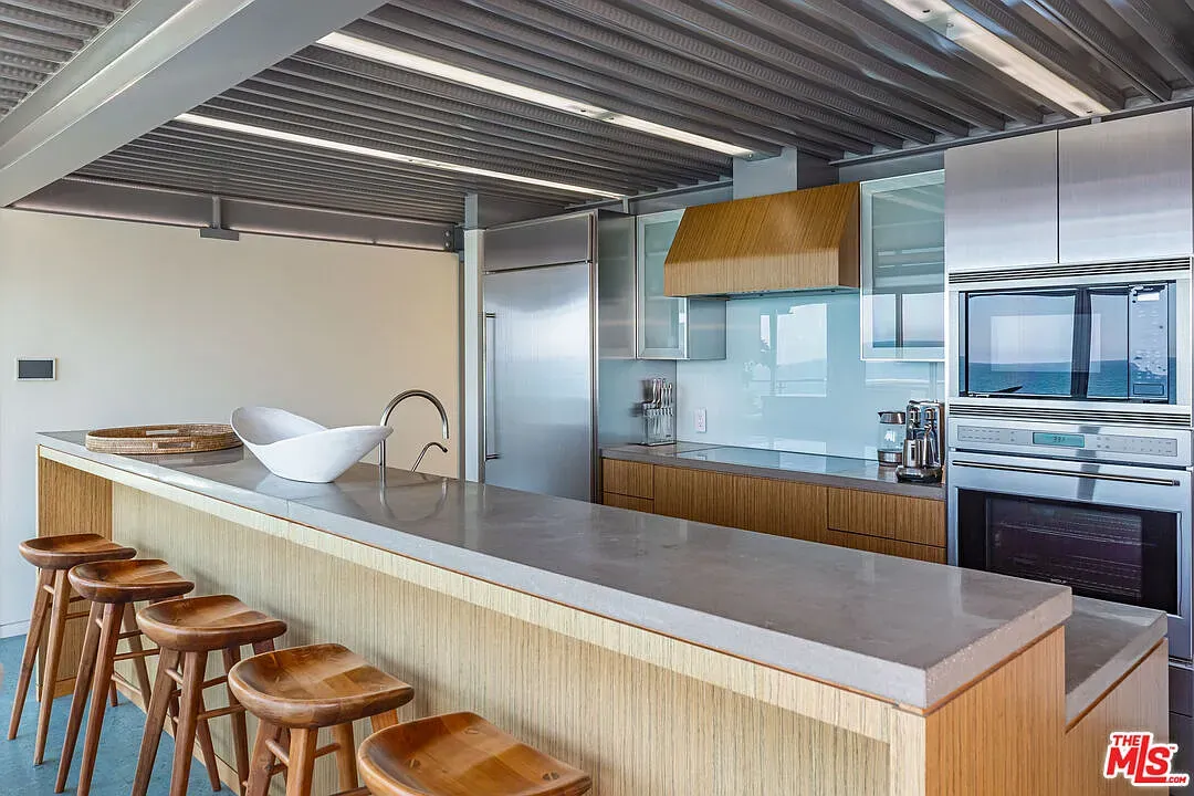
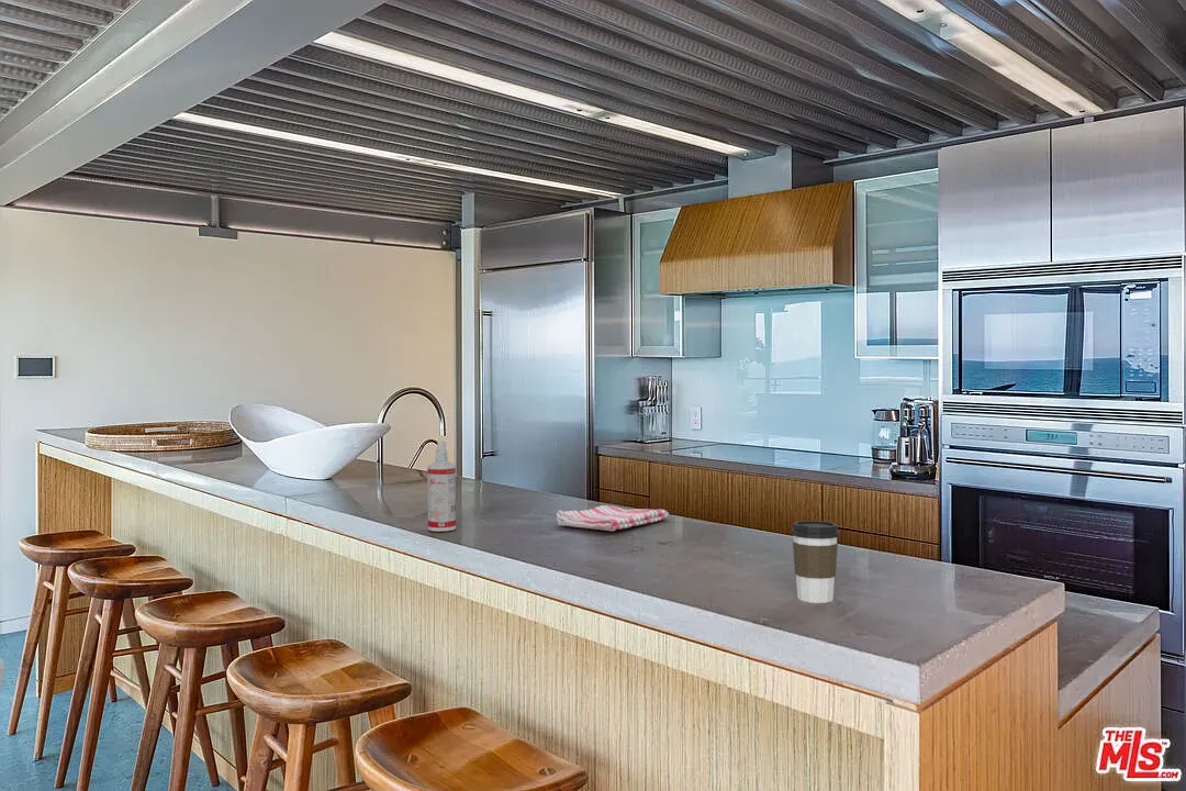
+ coffee cup [791,520,840,604]
+ spray bottle [426,439,457,532]
+ dish towel [556,504,670,532]
